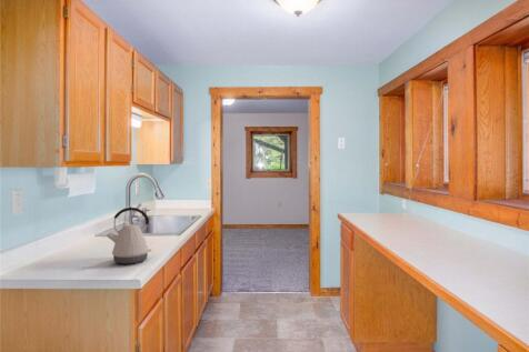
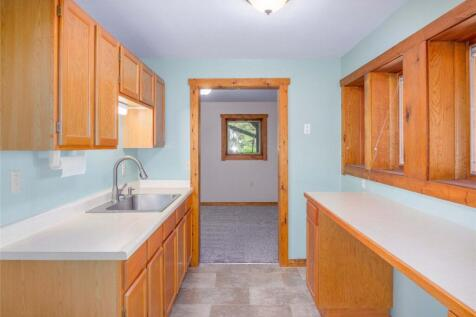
- kettle [106,207,152,265]
